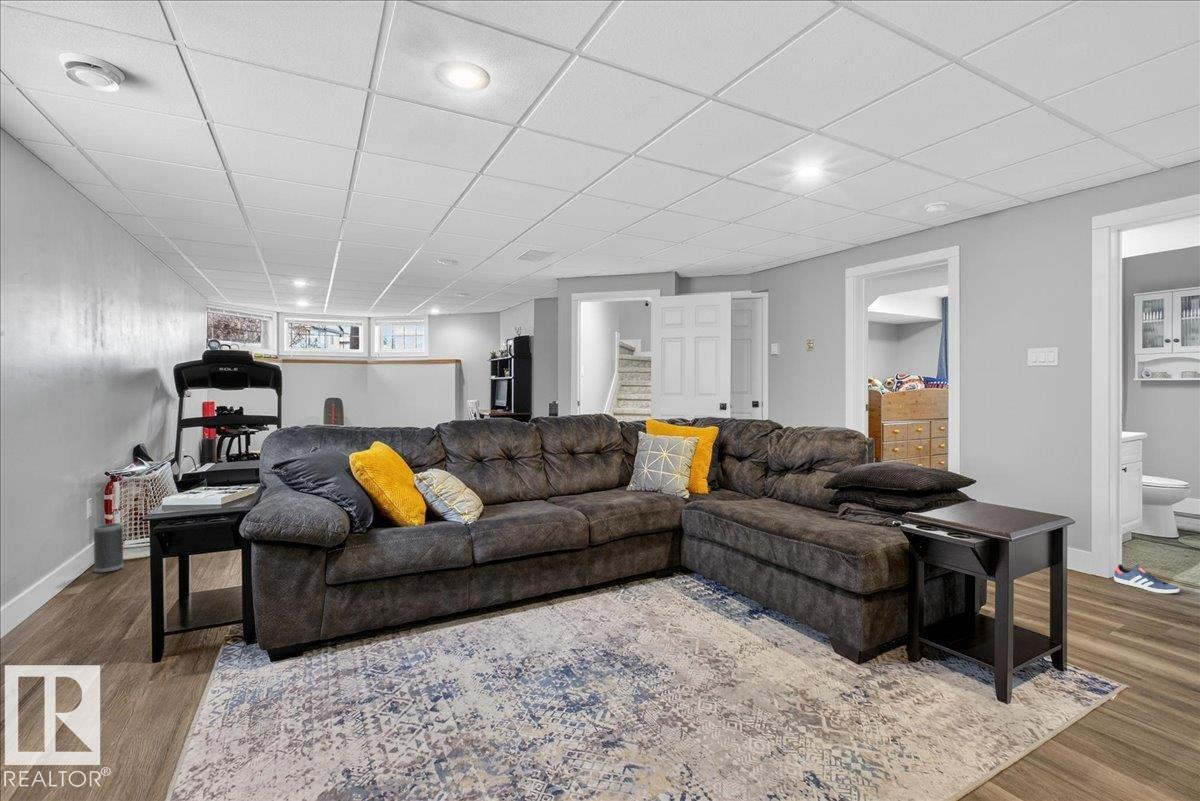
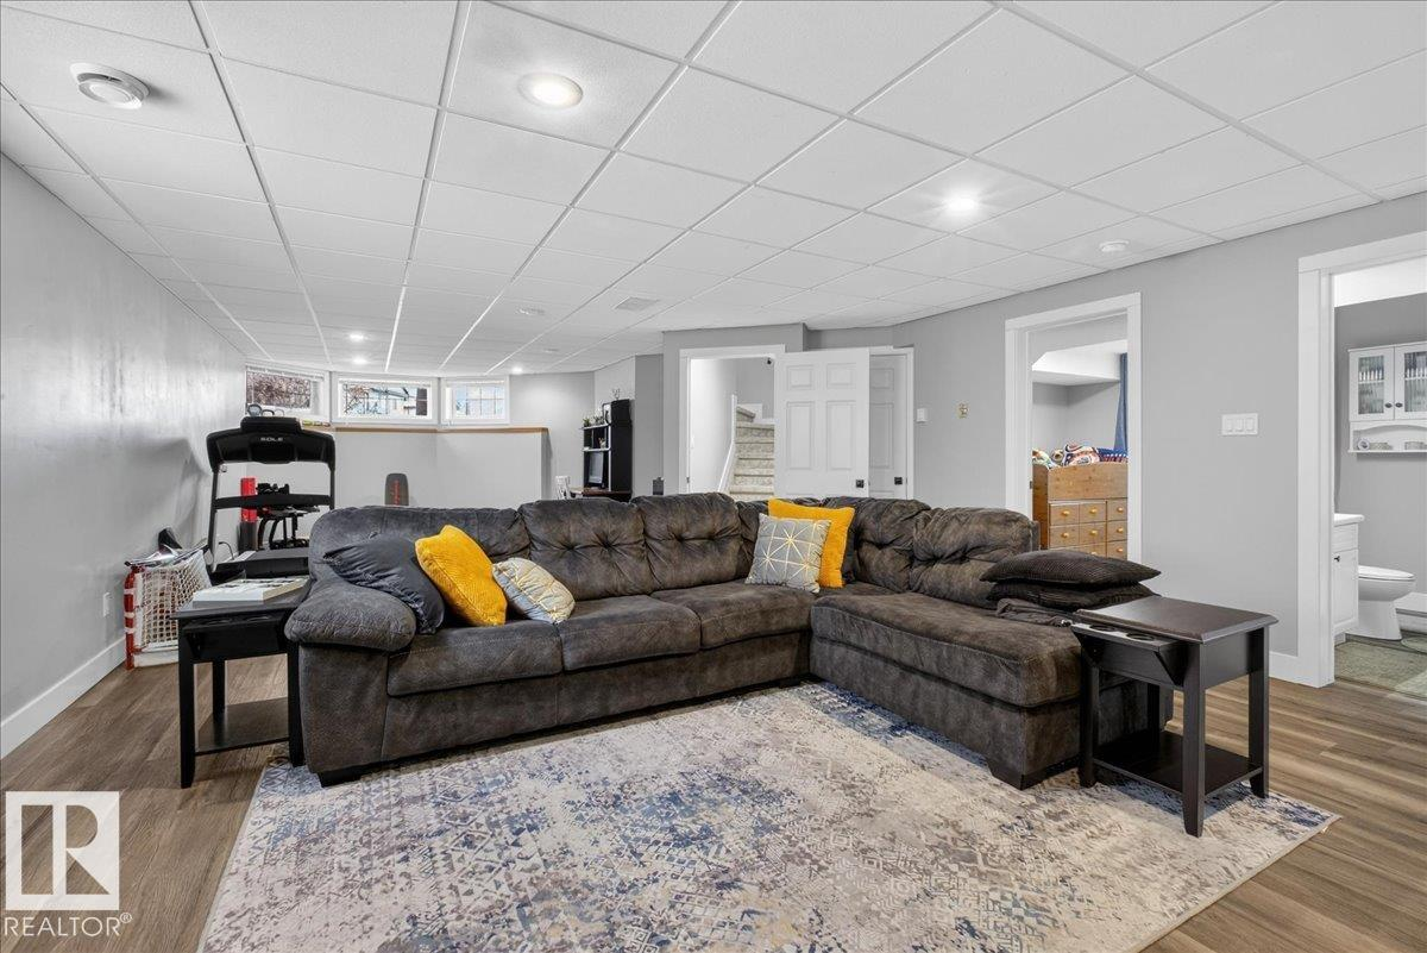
- sneaker [1113,563,1180,594]
- speaker [92,522,125,574]
